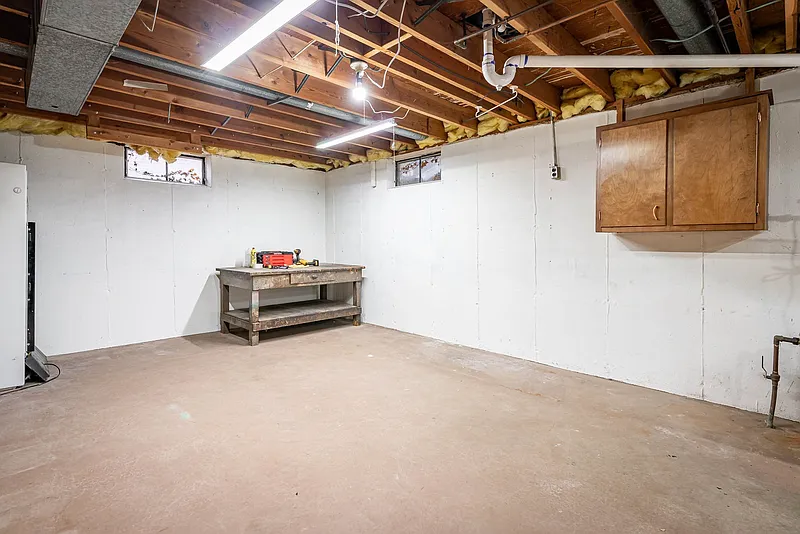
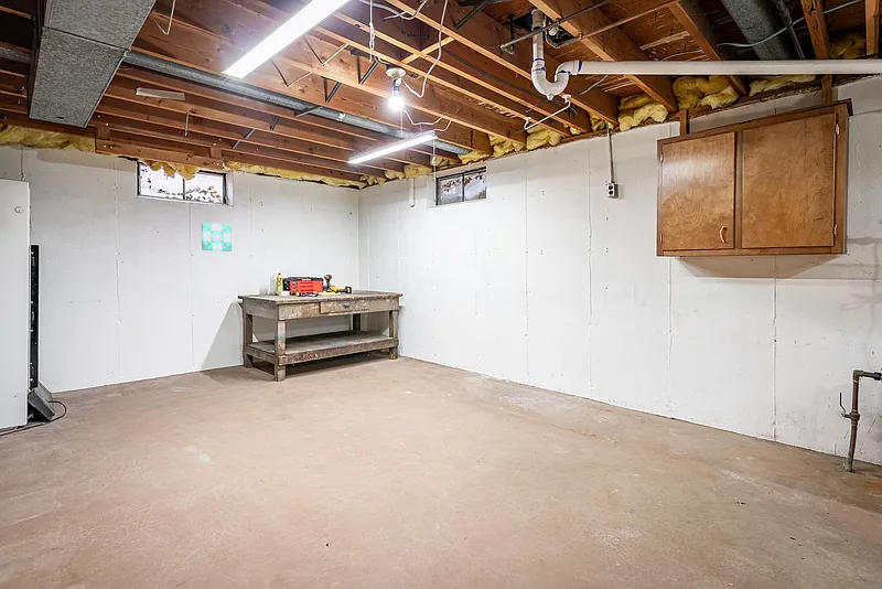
+ wall art [201,222,233,253]
